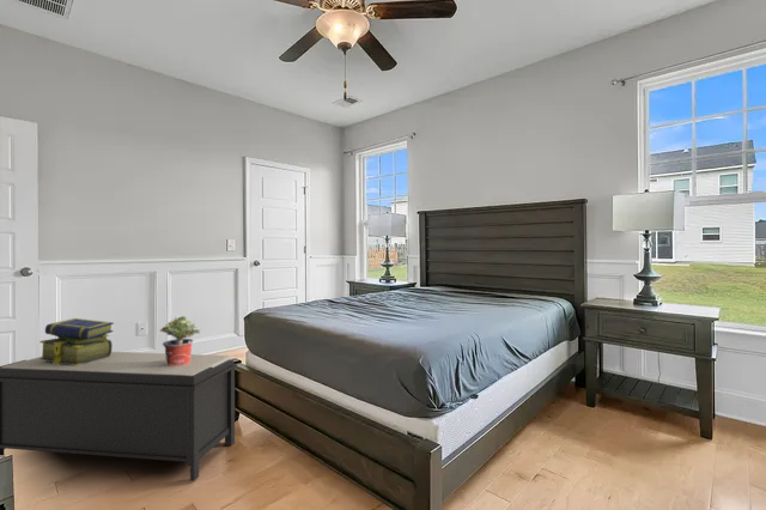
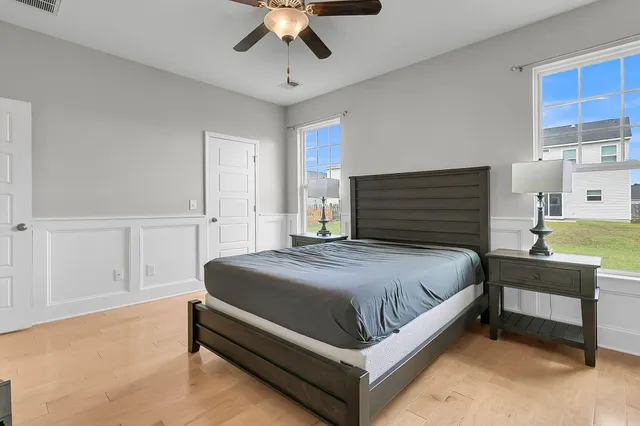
- potted plant [159,315,202,366]
- bench [0,351,238,482]
- stack of books [38,317,115,366]
